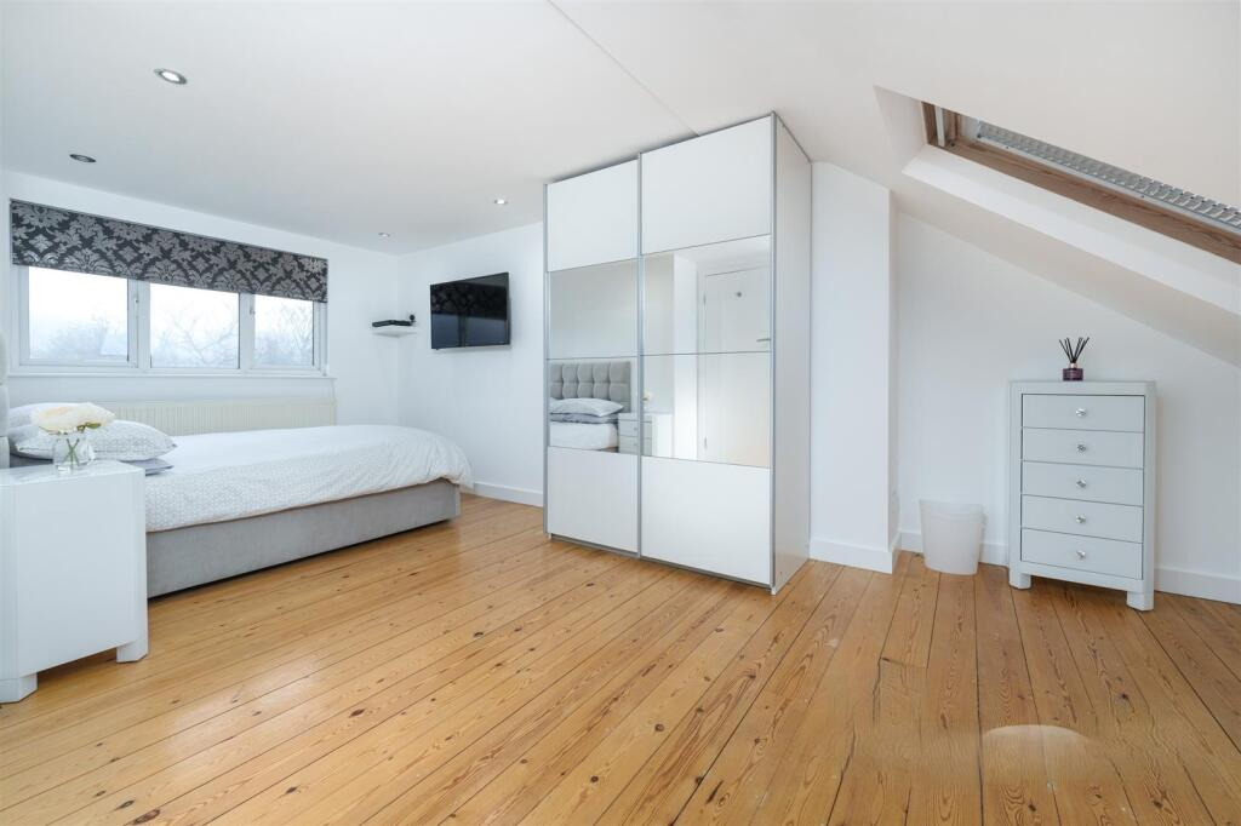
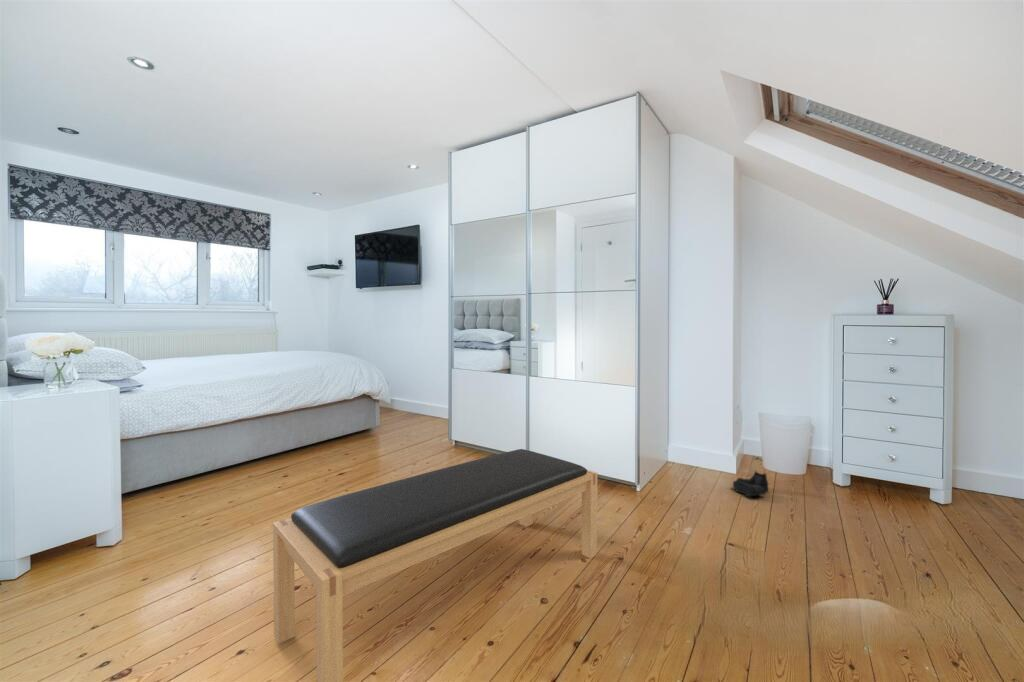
+ boots [732,471,770,497]
+ bench [272,448,598,682]
